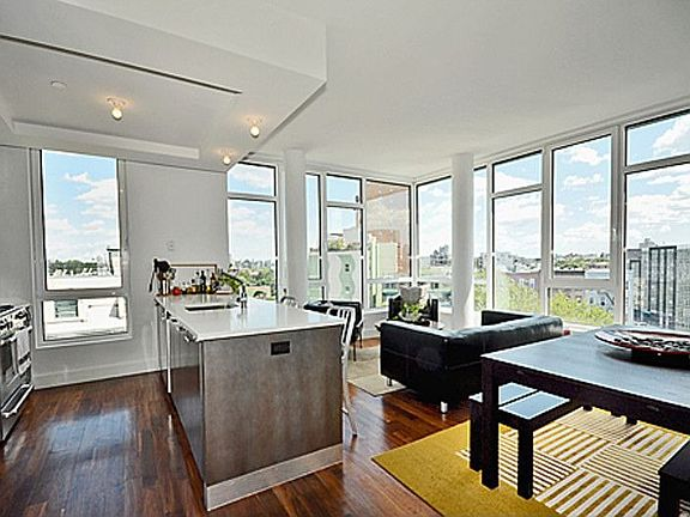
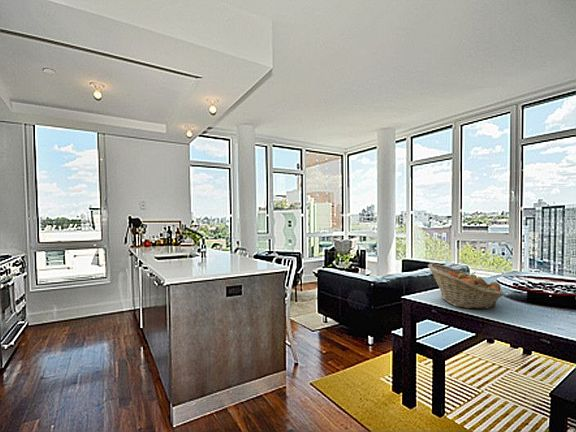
+ fruit basket [427,262,506,310]
